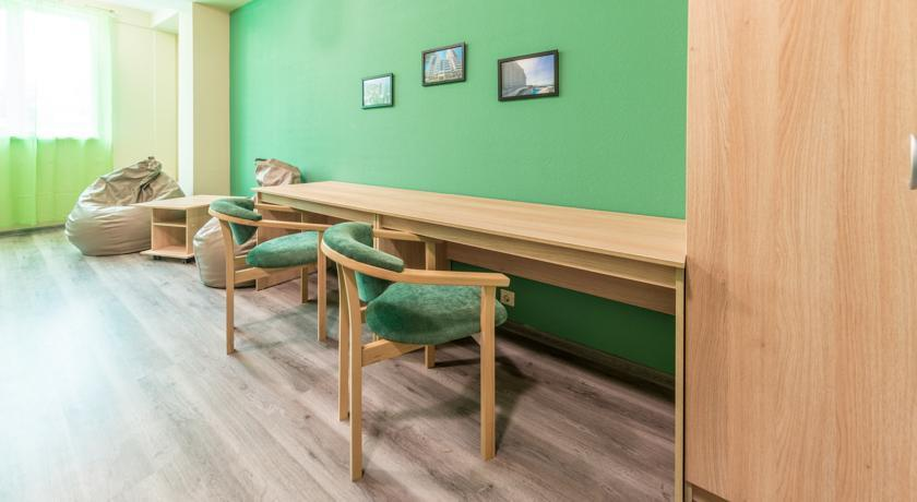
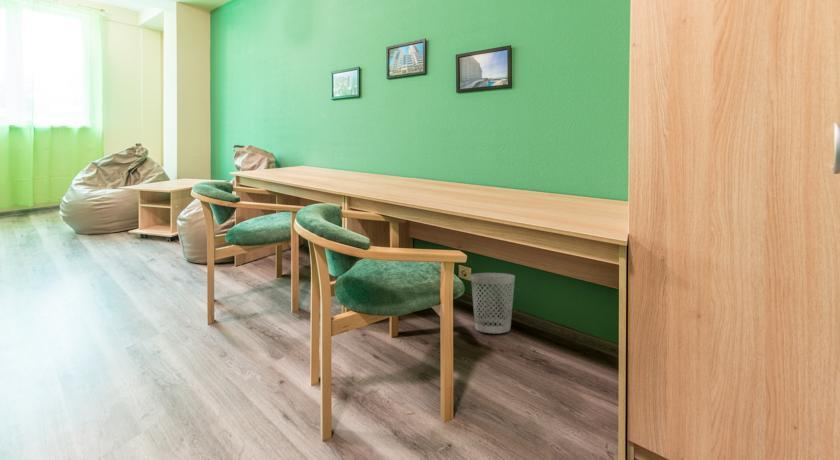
+ wastebasket [470,272,516,334]
